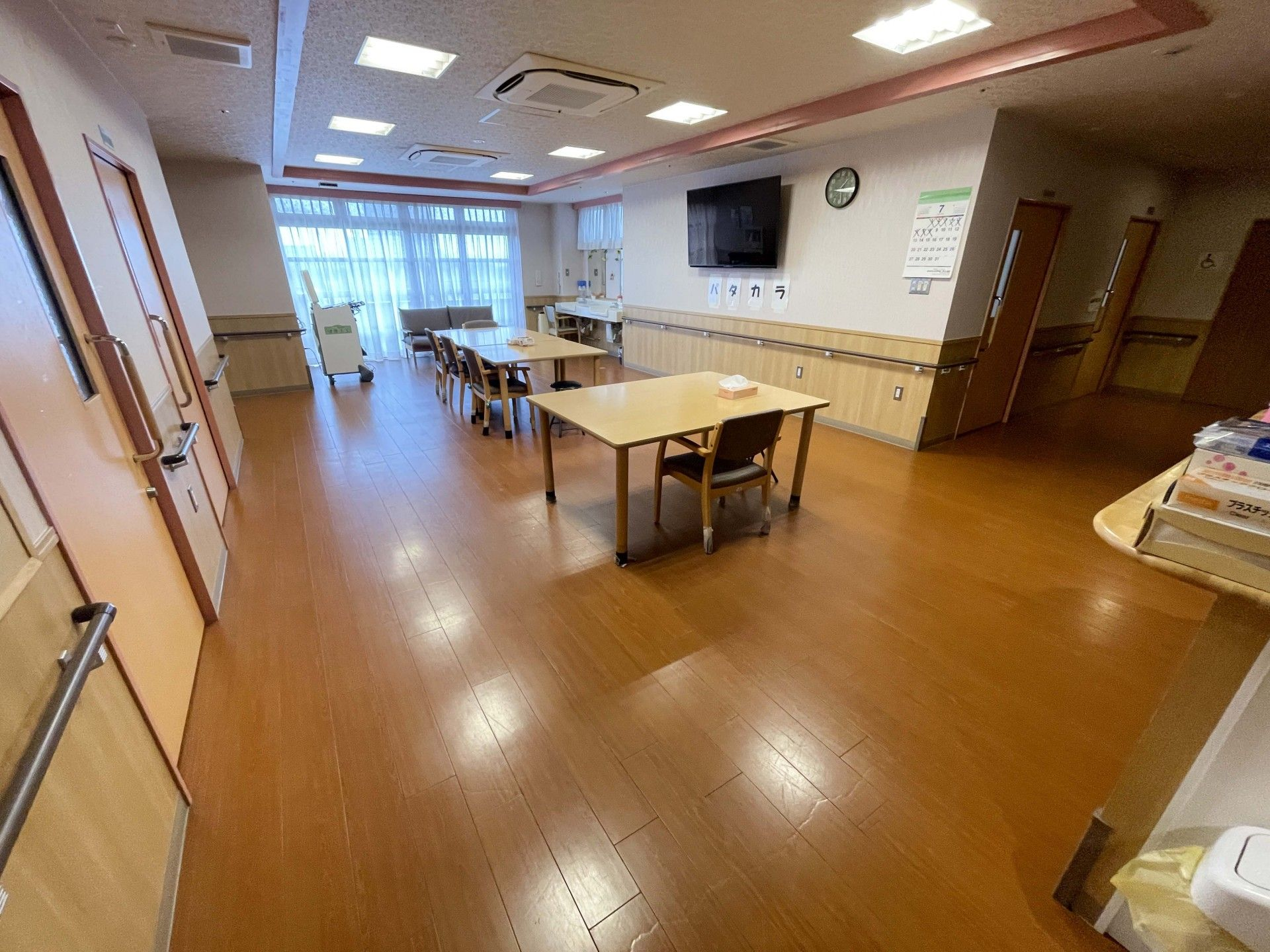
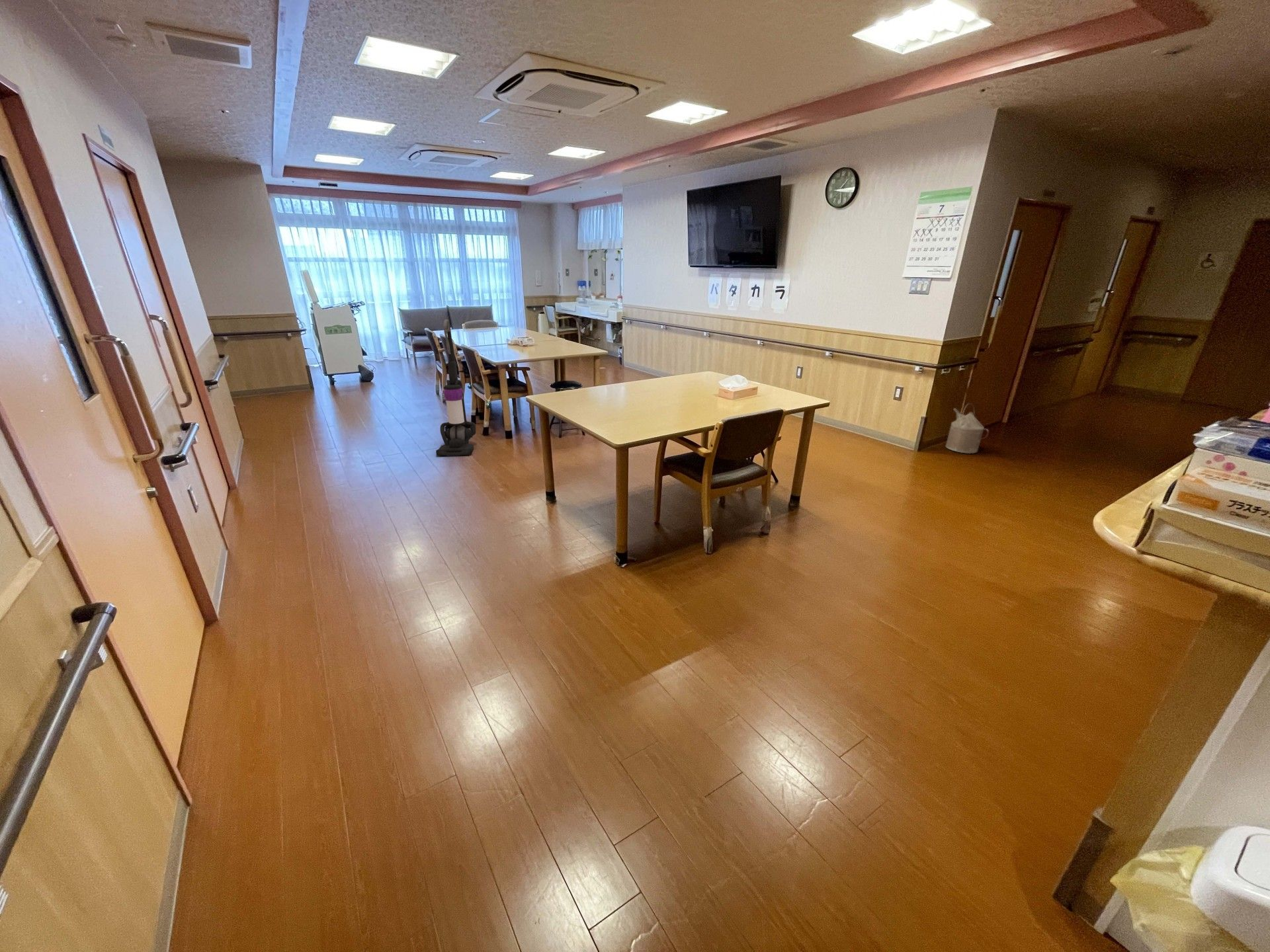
+ vacuum cleaner [435,318,476,456]
+ watering can [945,403,989,454]
